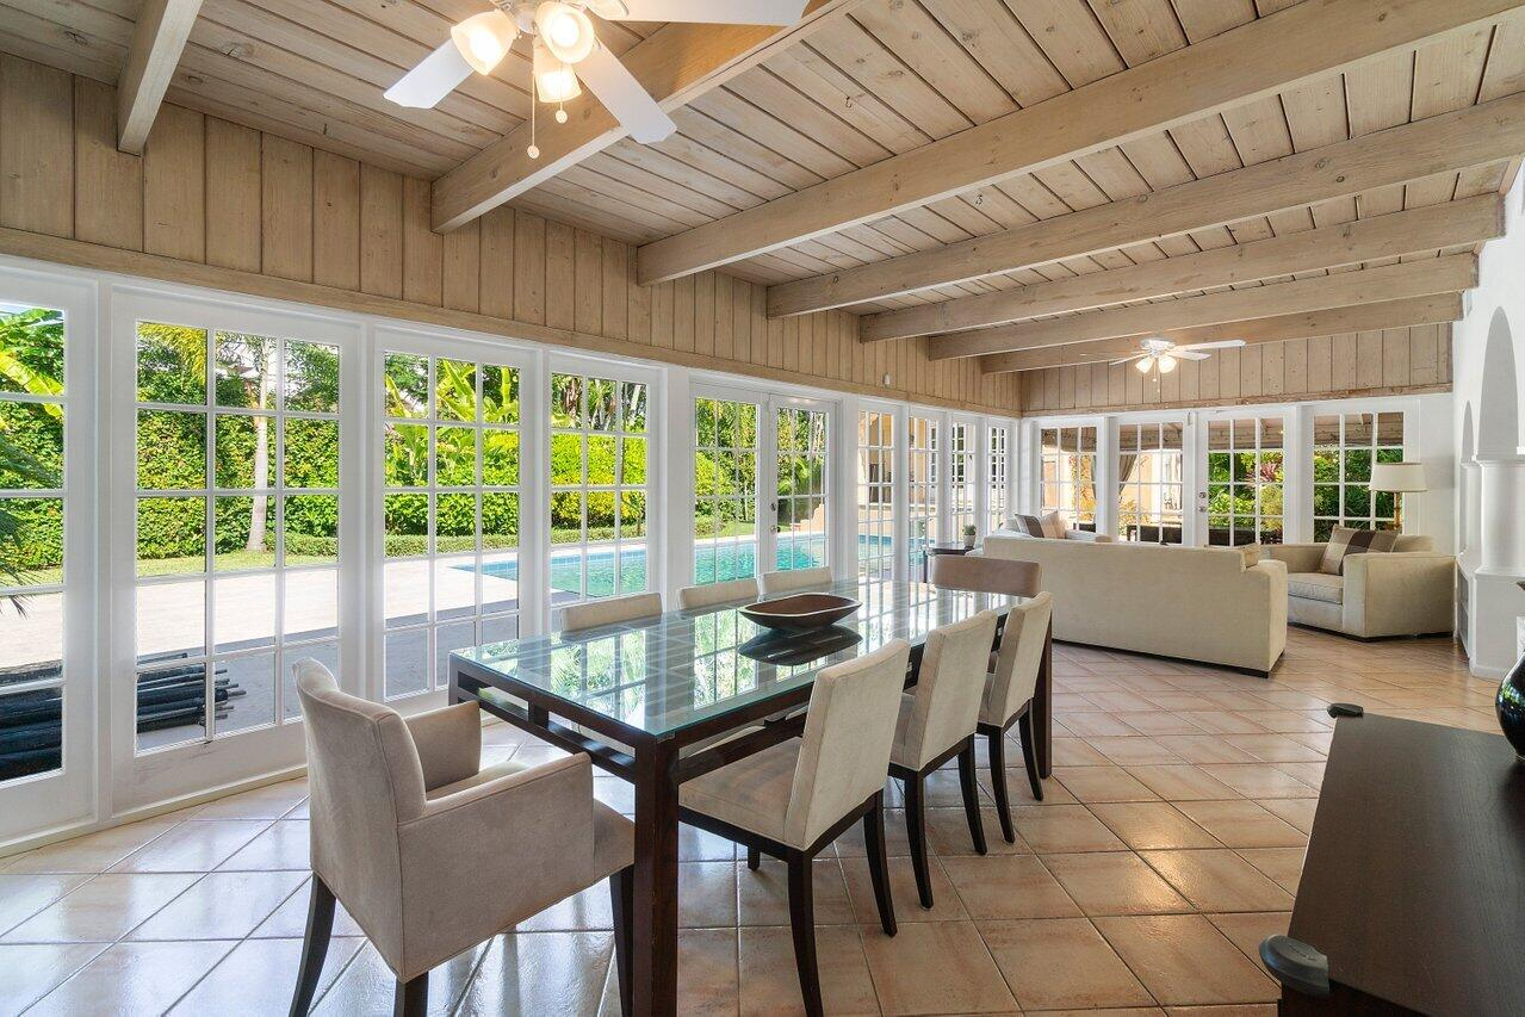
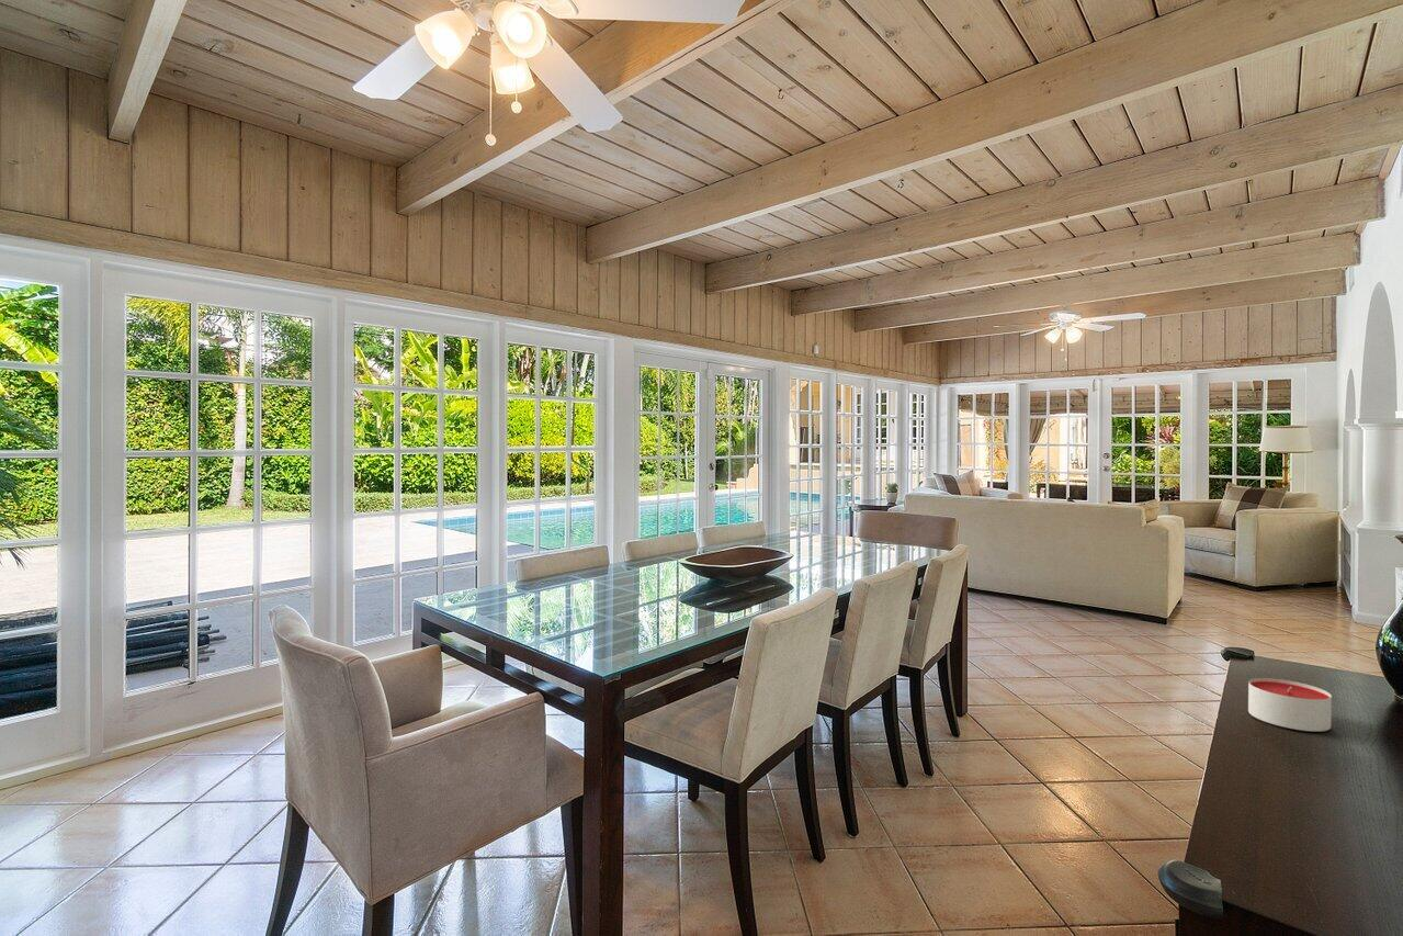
+ candle [1247,677,1333,733]
